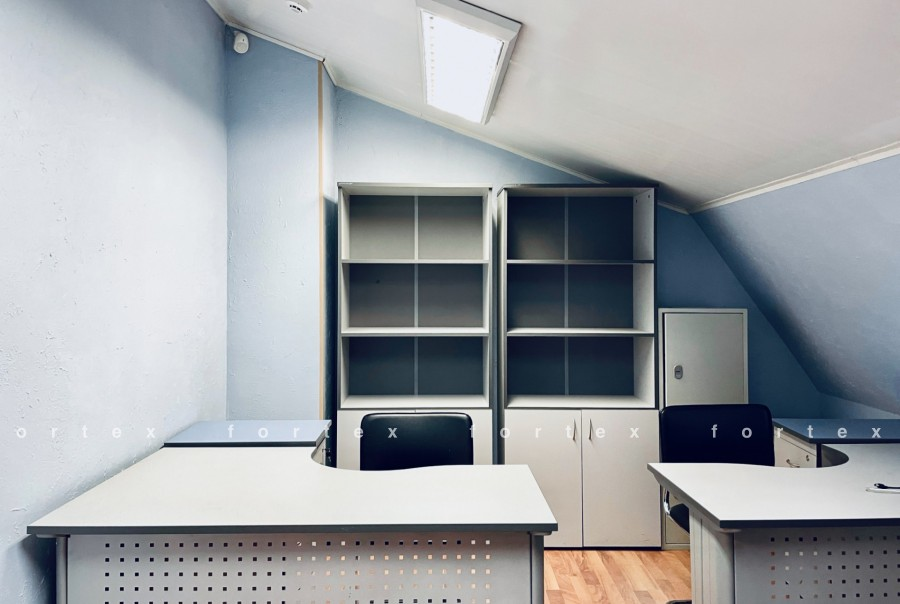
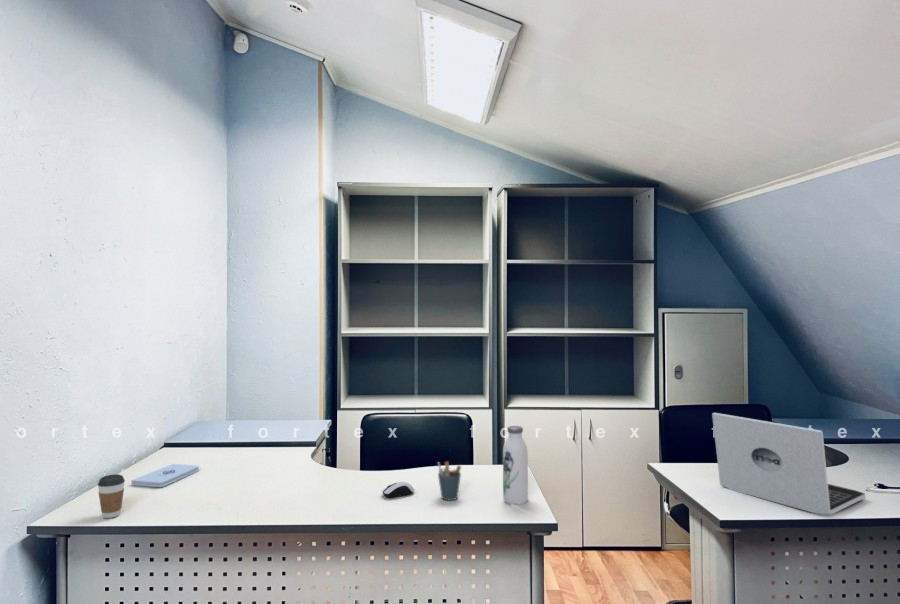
+ water bottle [502,425,529,505]
+ coffee cup [97,473,126,519]
+ laptop [711,412,866,516]
+ notepad [130,463,200,488]
+ computer mouse [382,481,415,499]
+ pen holder [436,461,462,501]
